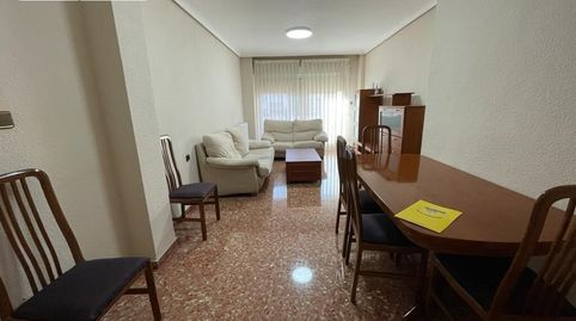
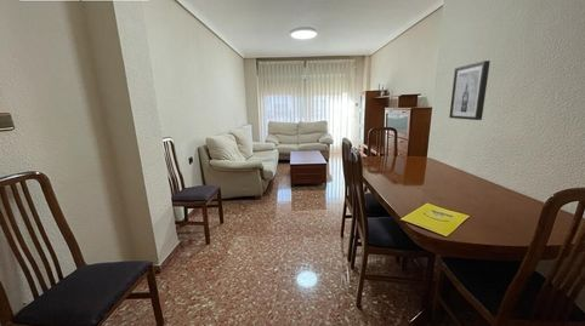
+ wall art [448,59,492,121]
